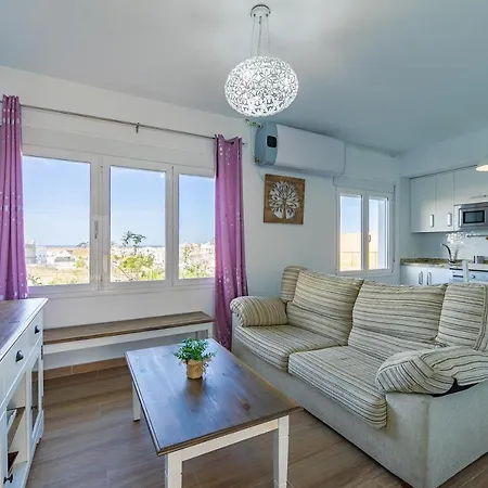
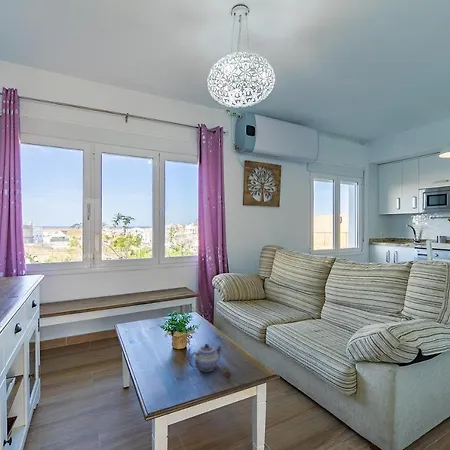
+ teapot [188,343,224,373]
